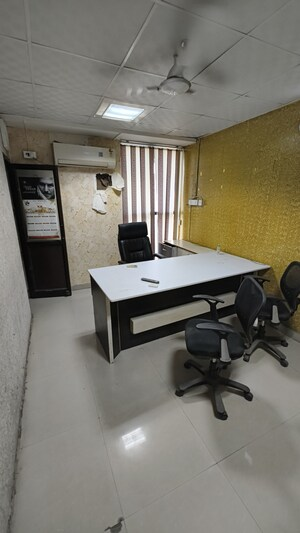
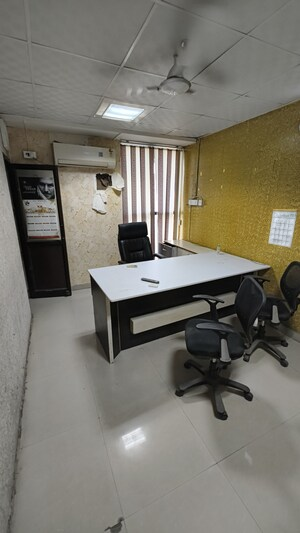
+ calendar [268,201,299,248]
